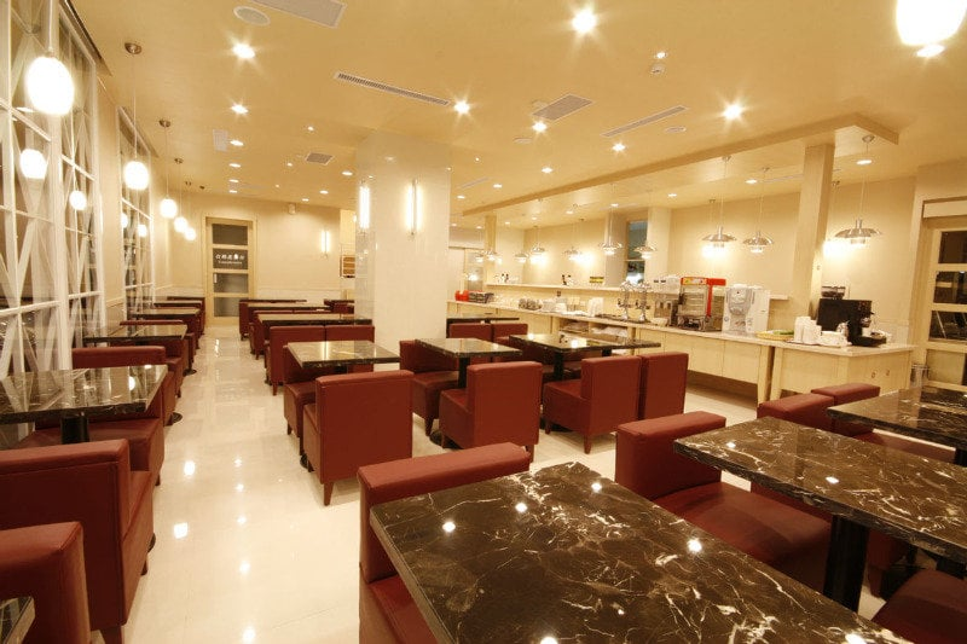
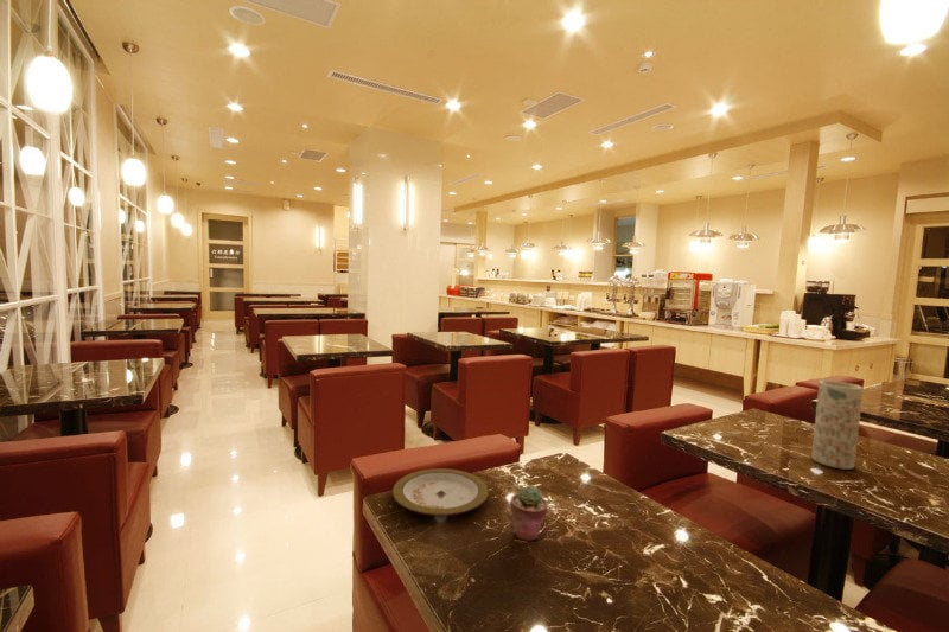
+ vase [810,379,864,471]
+ potted succulent [509,485,549,542]
+ plate [391,467,490,517]
